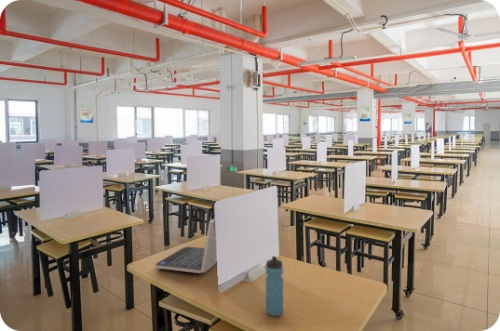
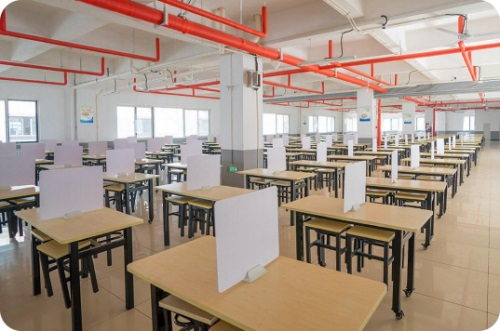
- laptop [154,218,218,274]
- water bottle [265,255,284,317]
